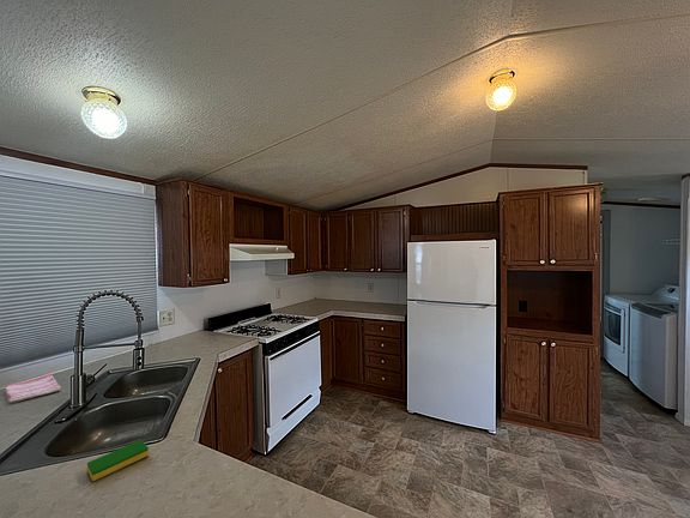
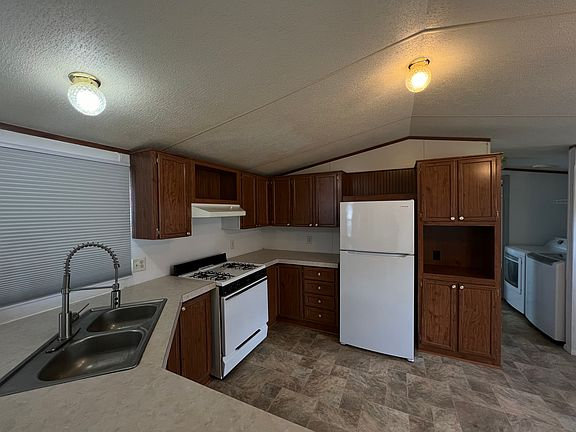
- dish towel [5,373,62,404]
- dish sponge [86,439,150,482]
